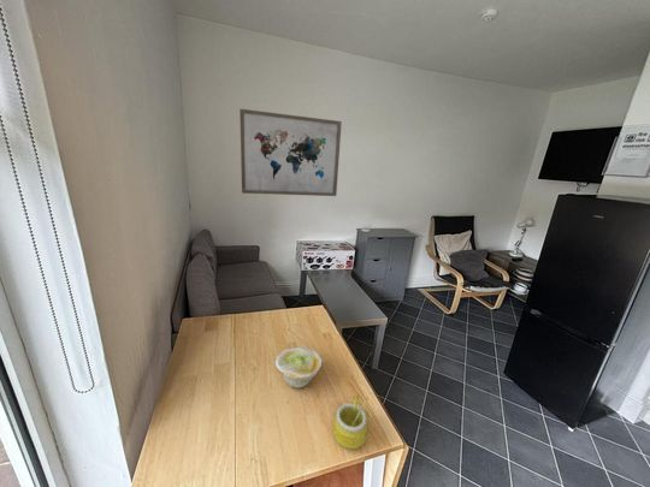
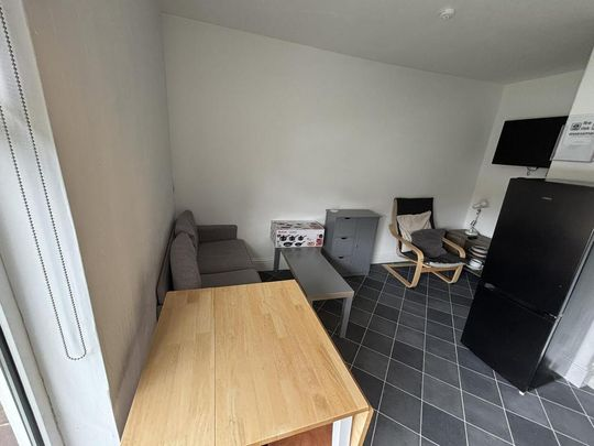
- mug [332,392,370,451]
- bowl [274,346,323,390]
- wall art [238,108,343,197]
